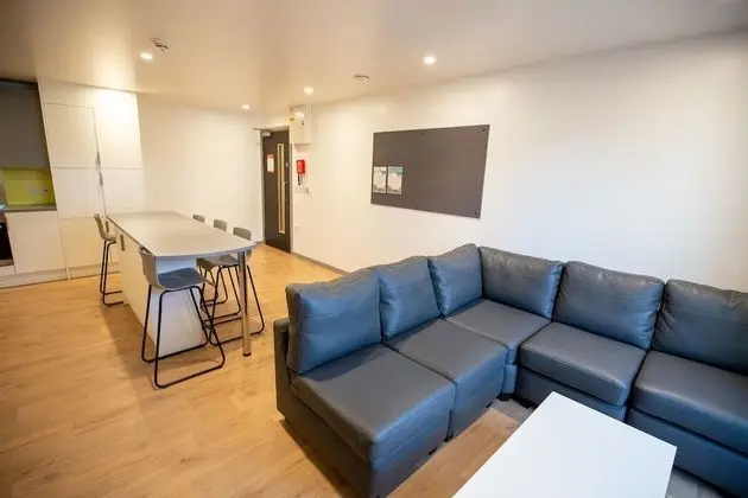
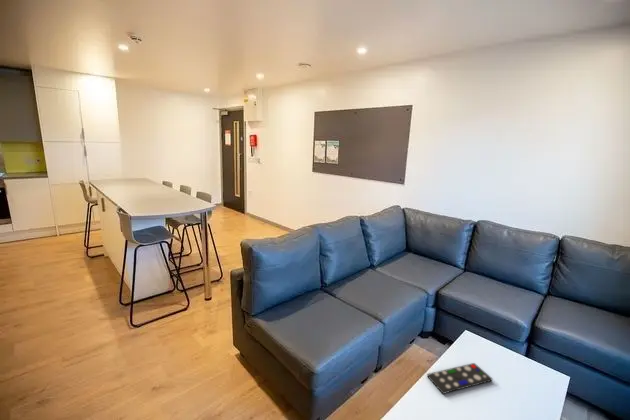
+ remote control [426,362,493,395]
